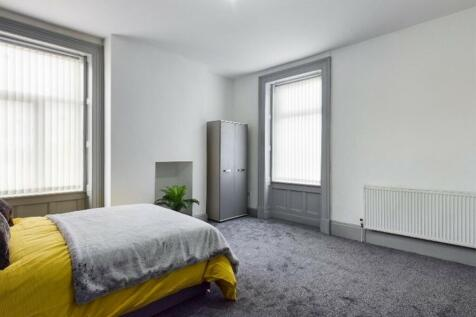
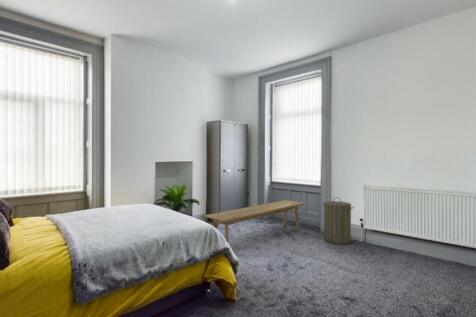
+ laundry hamper [321,196,355,245]
+ bench [203,199,306,243]
